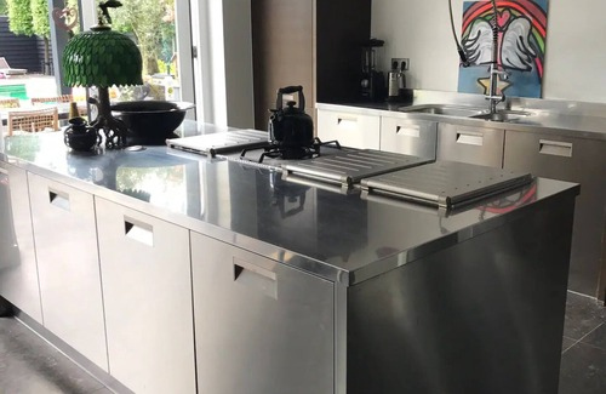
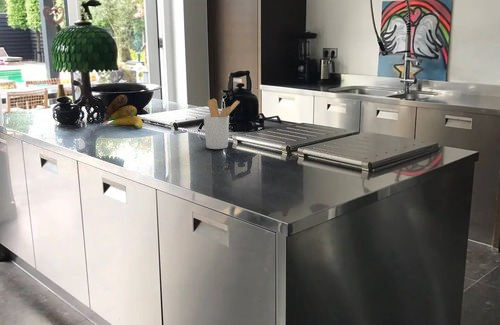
+ banana [102,94,144,129]
+ utensil holder [203,98,240,150]
